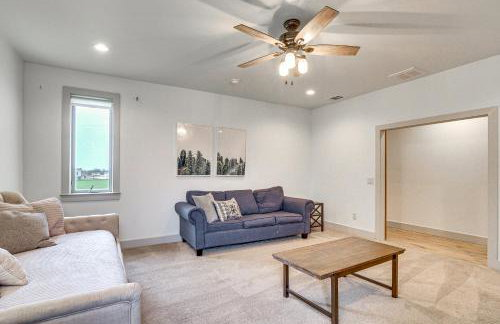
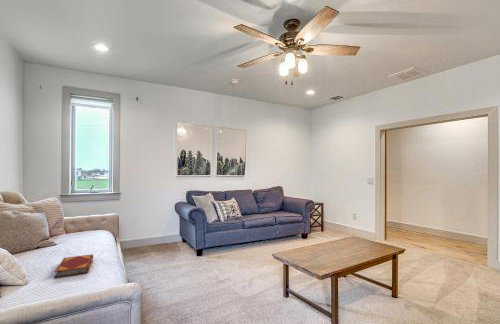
+ hardback book [53,253,94,279]
